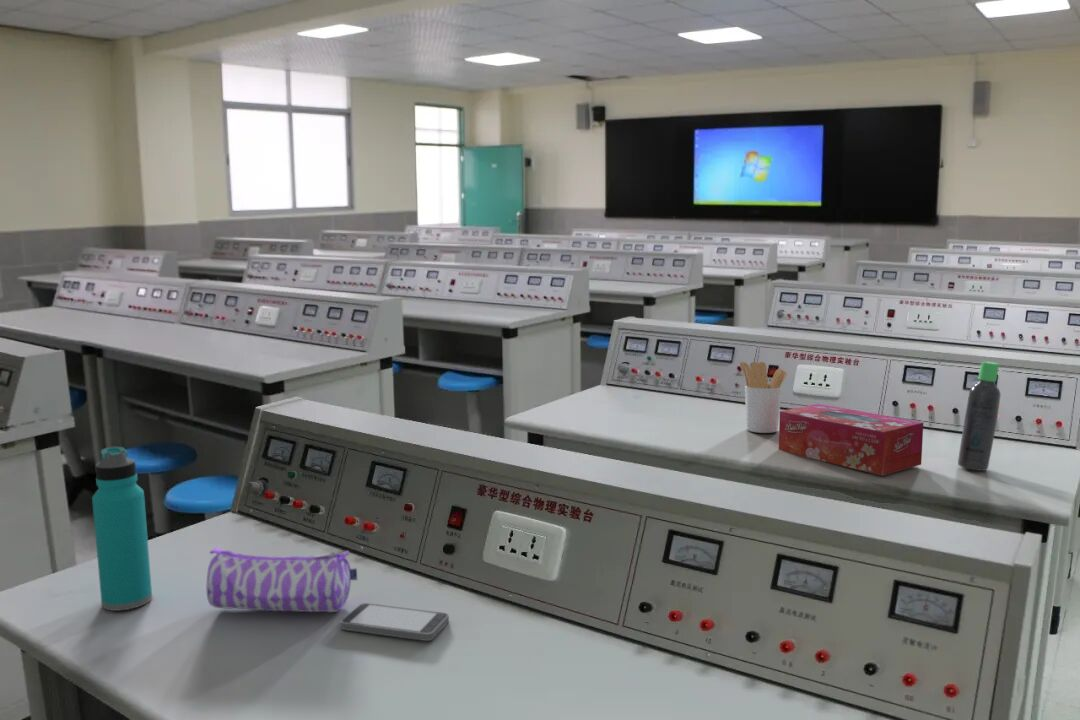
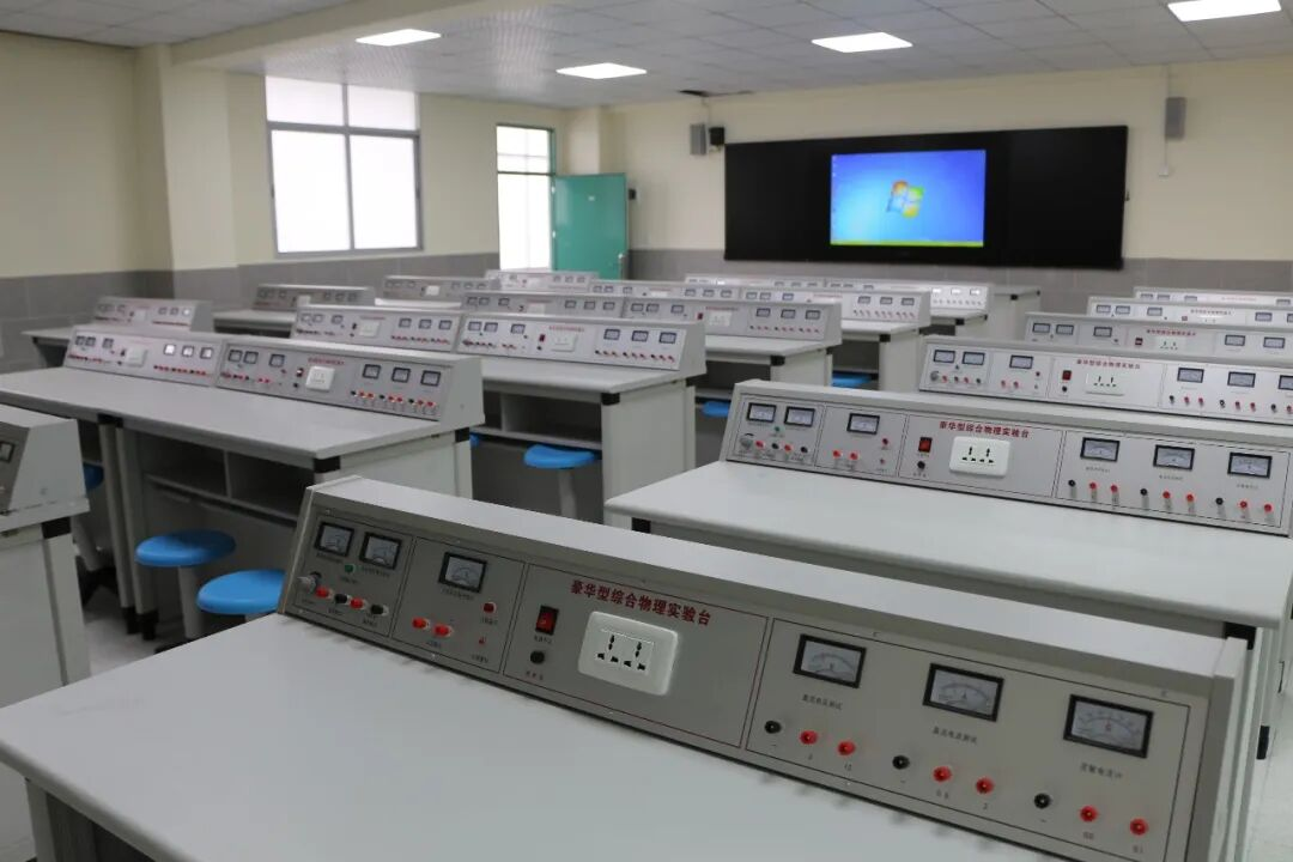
- tissue box [778,403,924,477]
- pencil case [206,546,358,613]
- utensil holder [739,361,788,434]
- smartphone [340,602,450,642]
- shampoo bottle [957,361,1002,472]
- water bottle [91,446,153,612]
